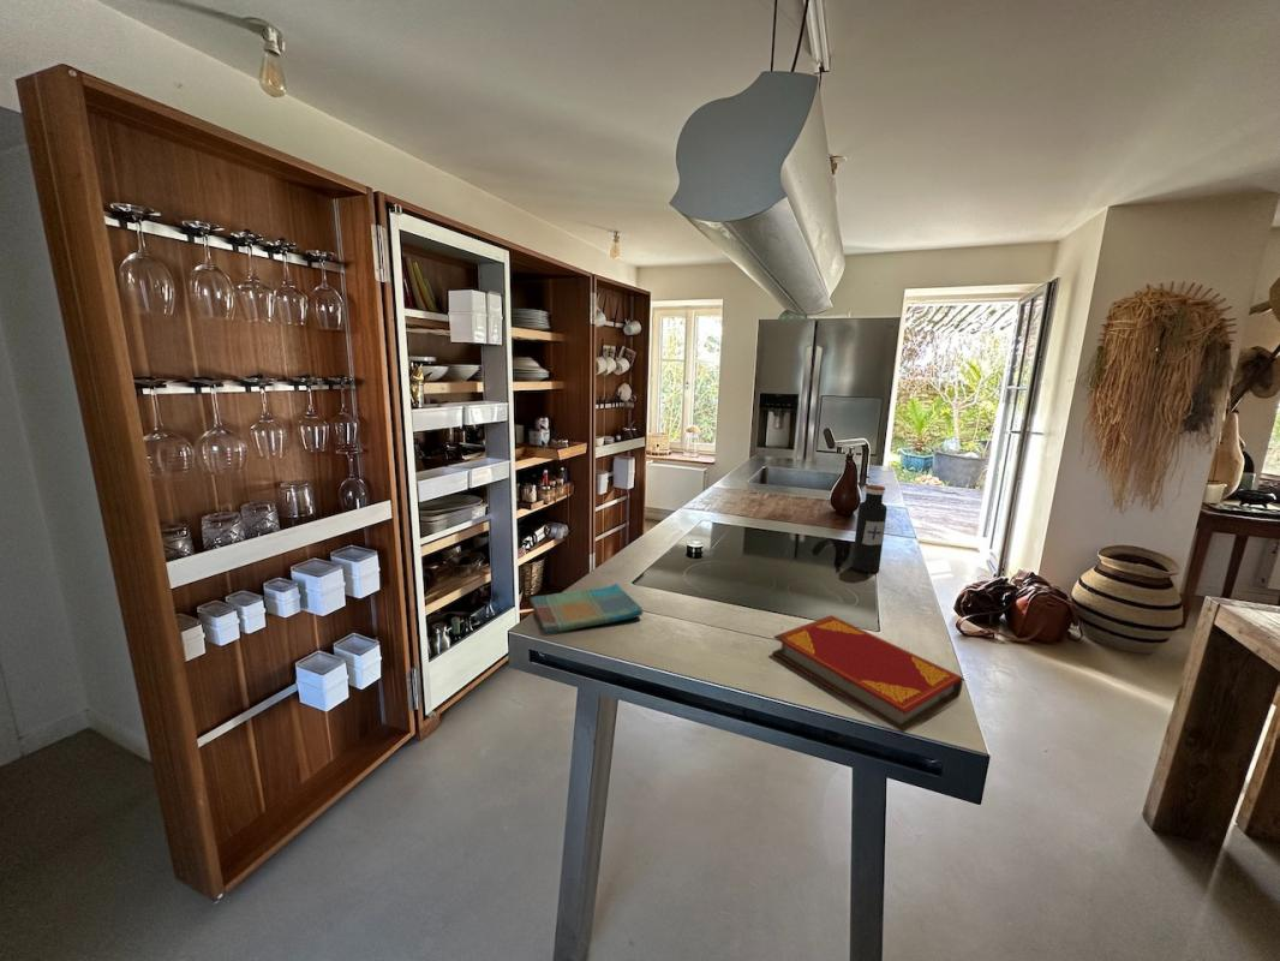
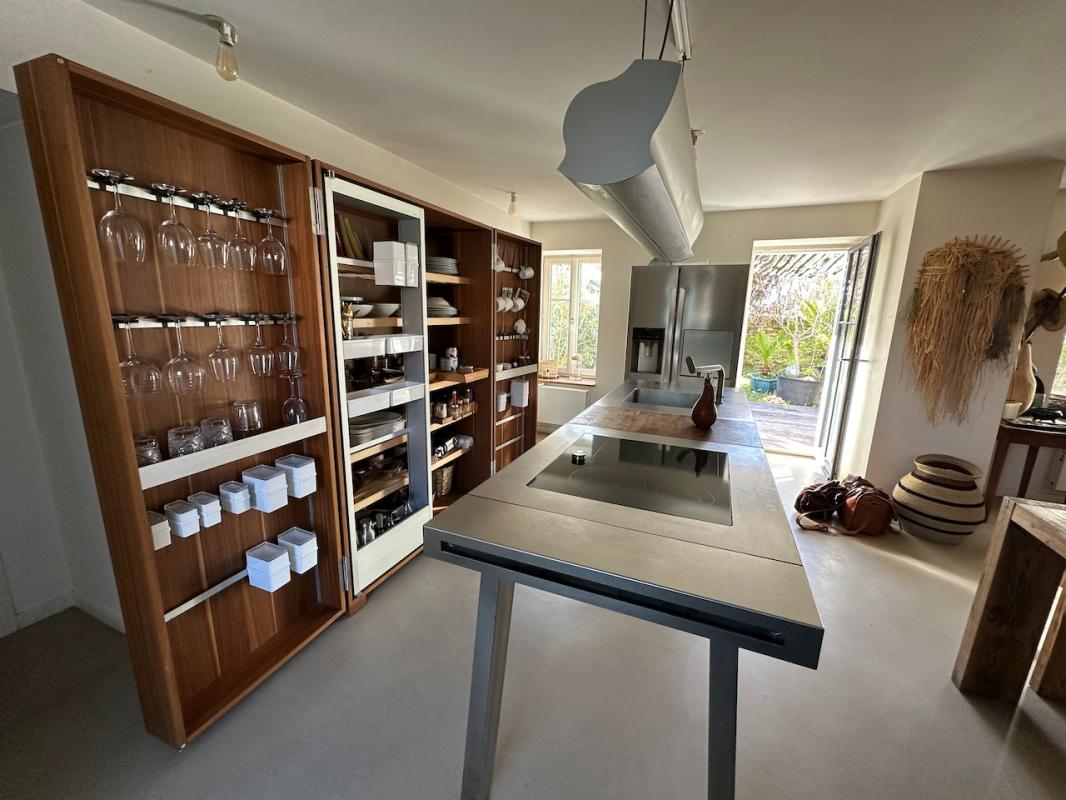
- water bottle [851,484,889,574]
- hardback book [772,614,964,734]
- dish towel [528,583,644,635]
